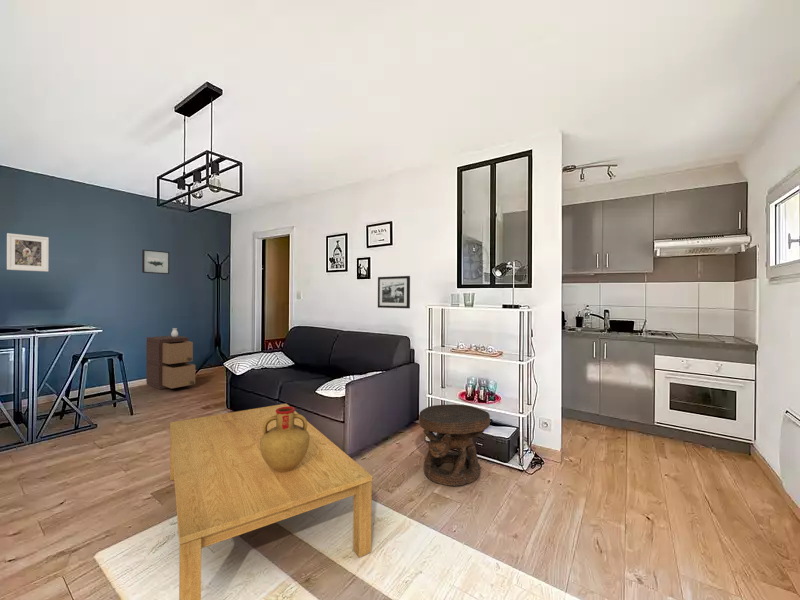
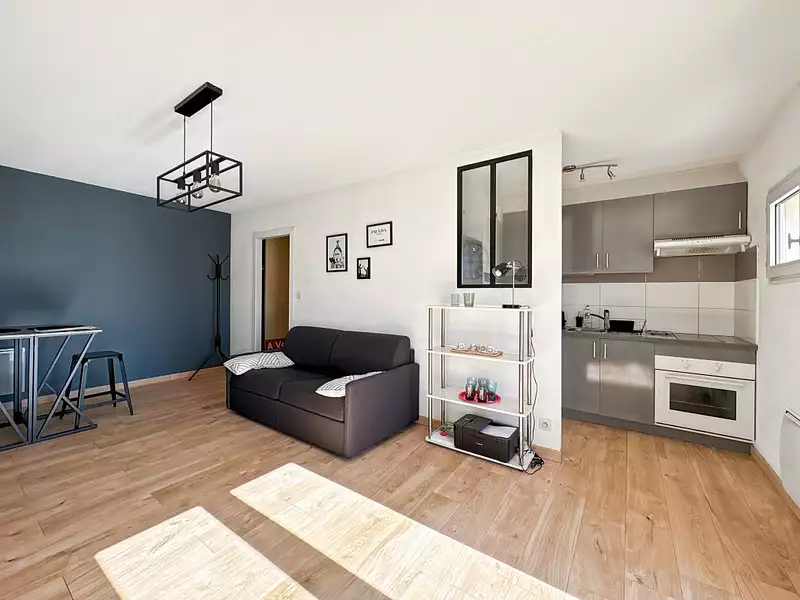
- side table [418,403,491,487]
- vase [260,406,310,472]
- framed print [6,232,50,273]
- coffee table [169,403,373,600]
- picture frame [377,275,411,309]
- storage cabinet [145,327,196,390]
- wall art [141,249,170,275]
